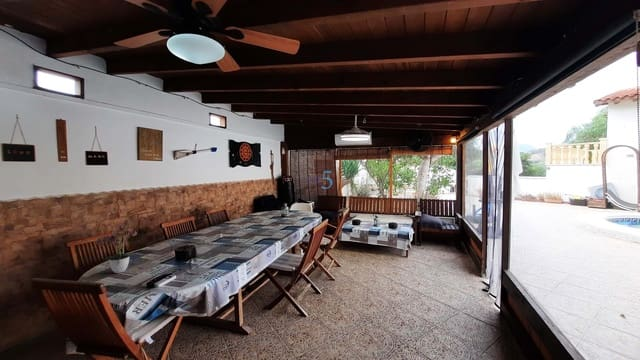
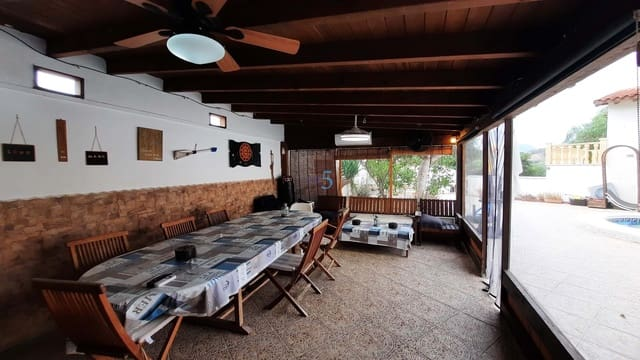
- flower arrangement [95,220,138,274]
